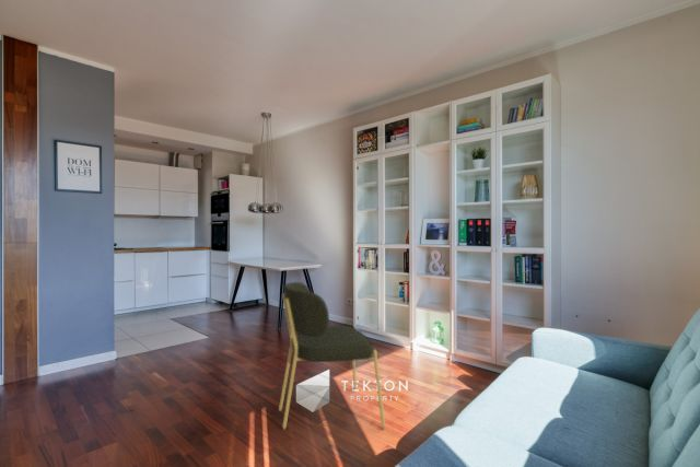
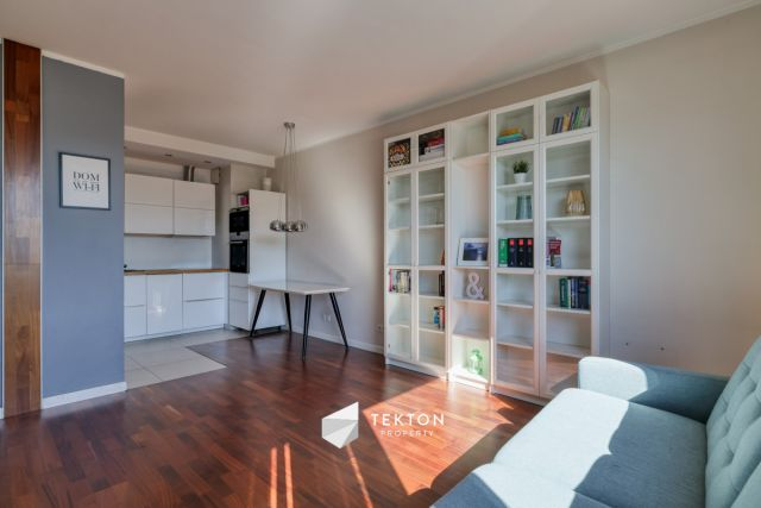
- dining chair [278,281,386,431]
